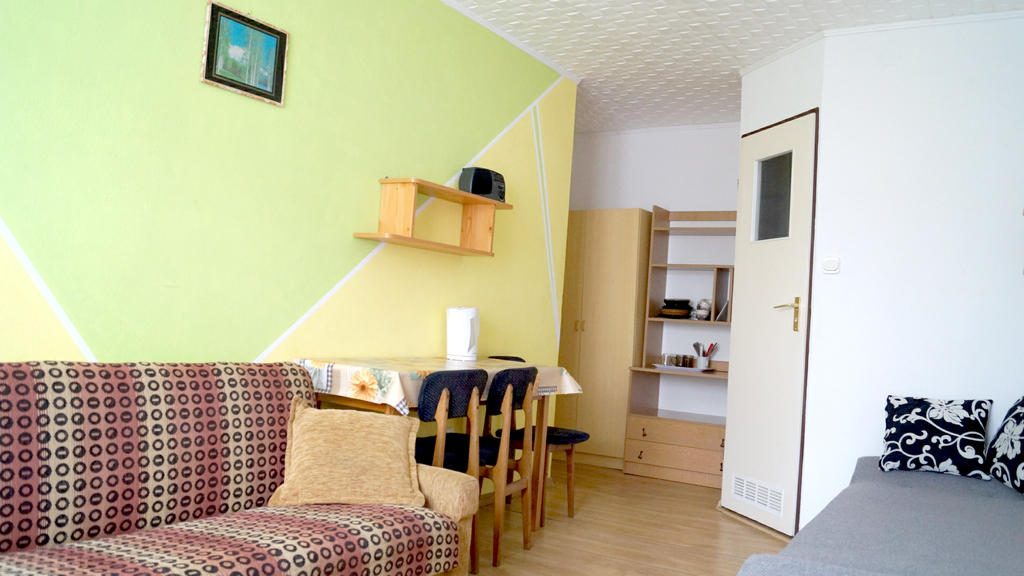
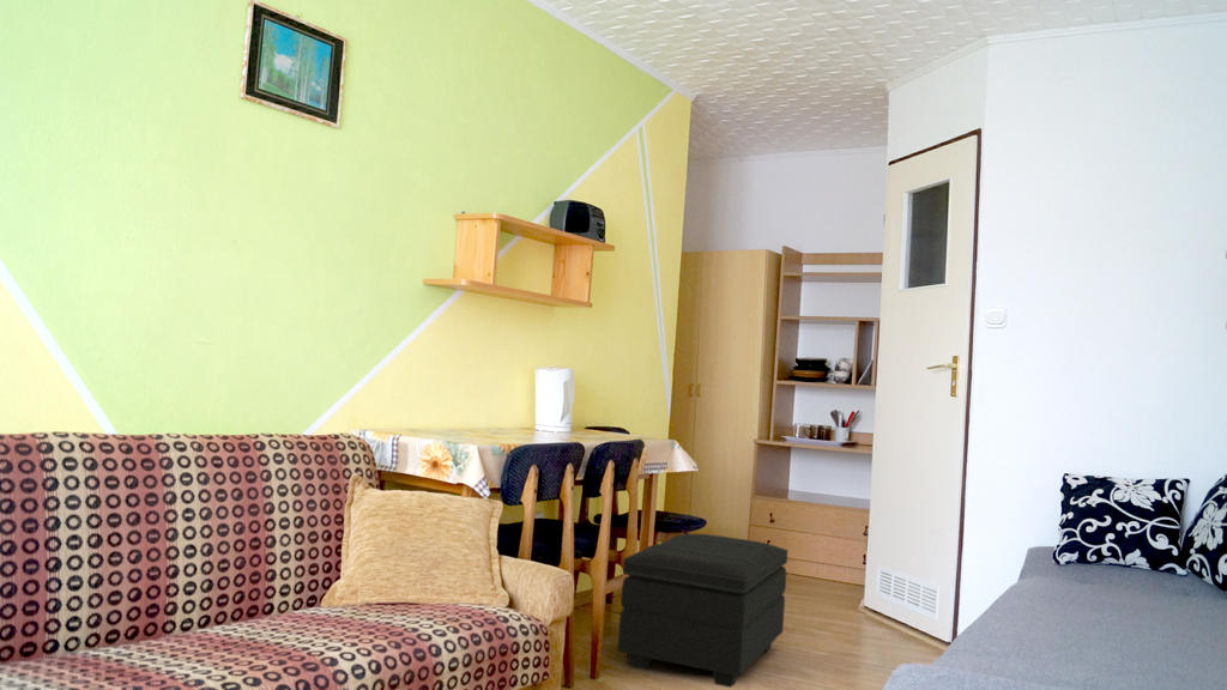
+ footstool [616,532,788,689]
